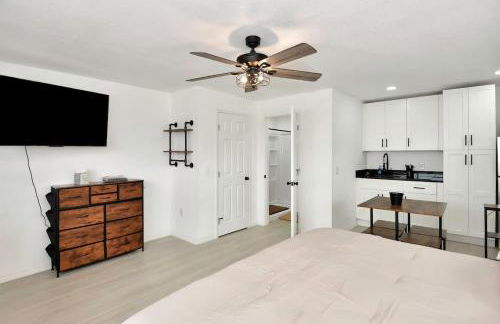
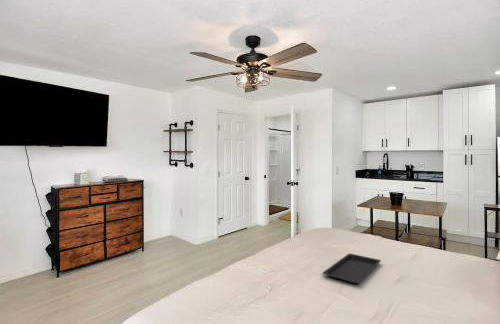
+ serving tray [322,253,382,285]
